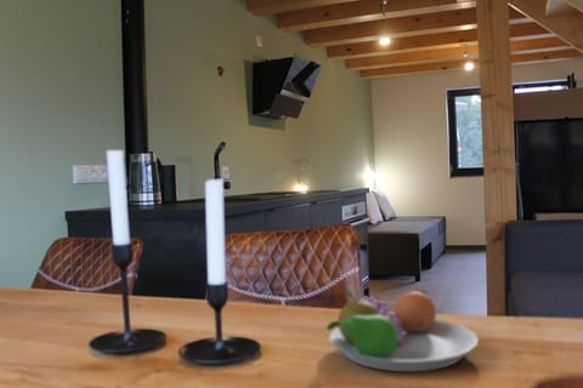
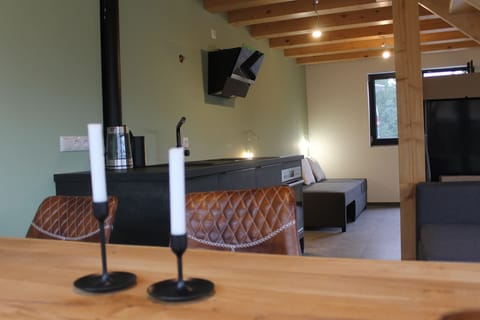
- fruit bowl [326,290,480,373]
